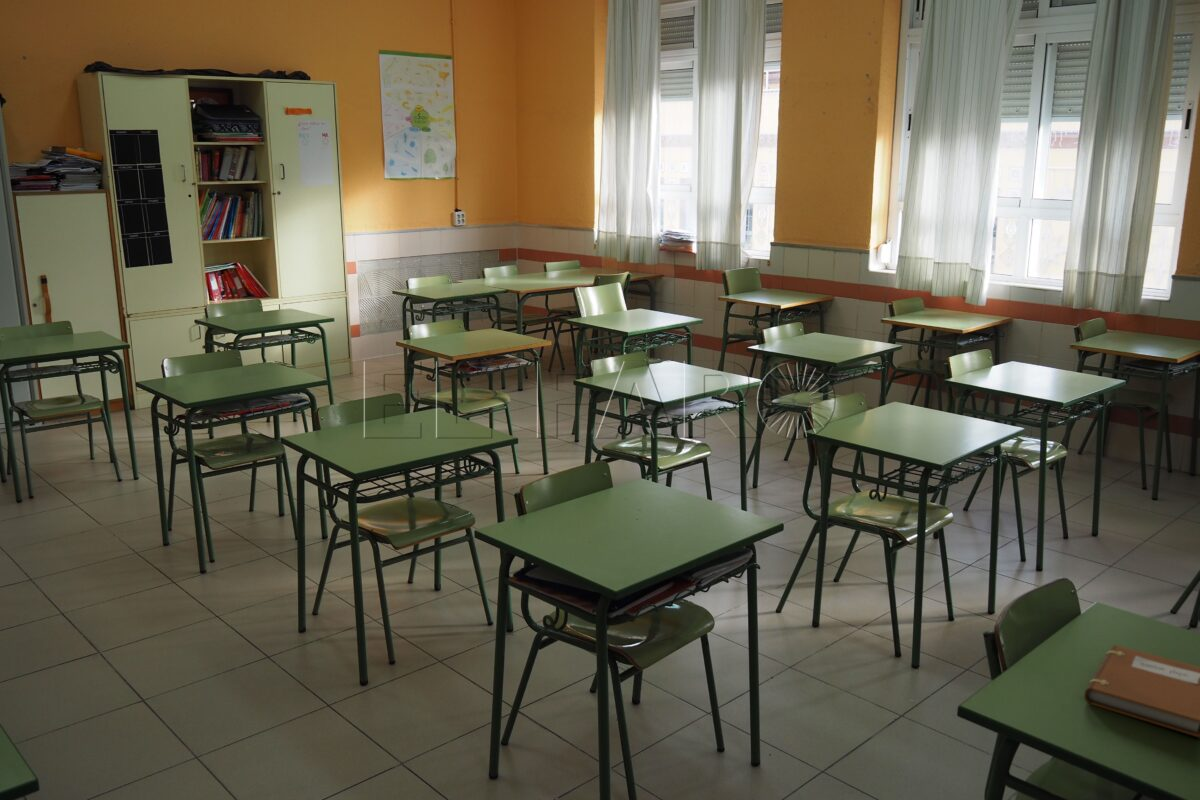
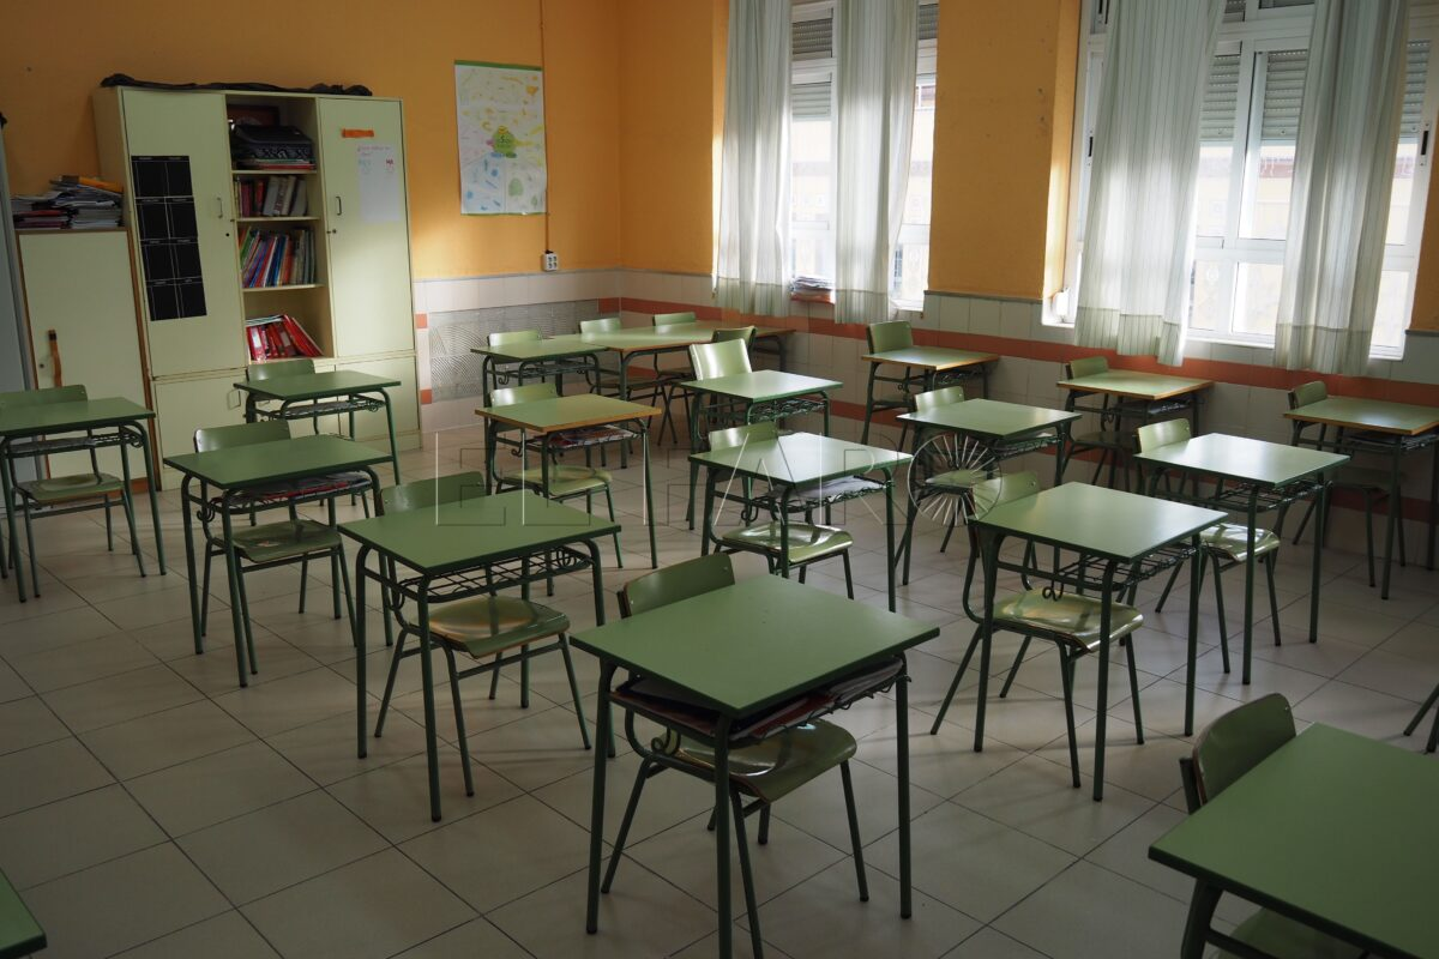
- notebook [1083,644,1200,738]
